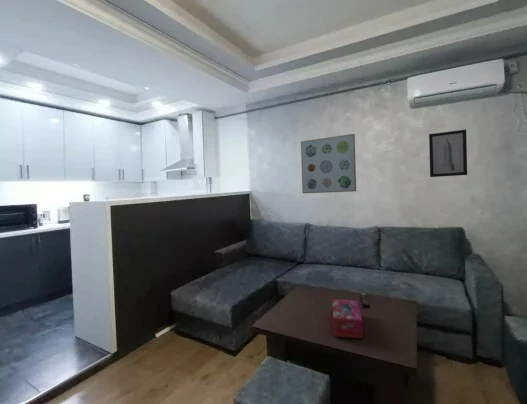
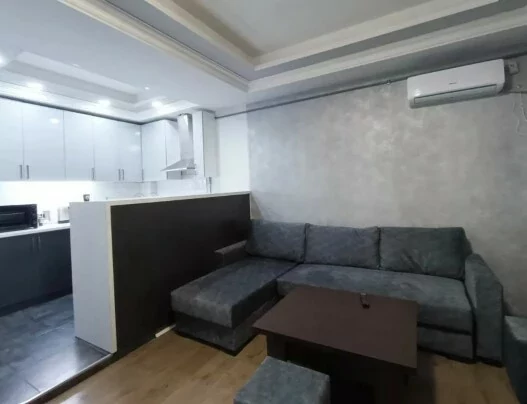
- wall art [300,133,357,194]
- tissue box [332,298,364,340]
- wall art [428,129,468,178]
